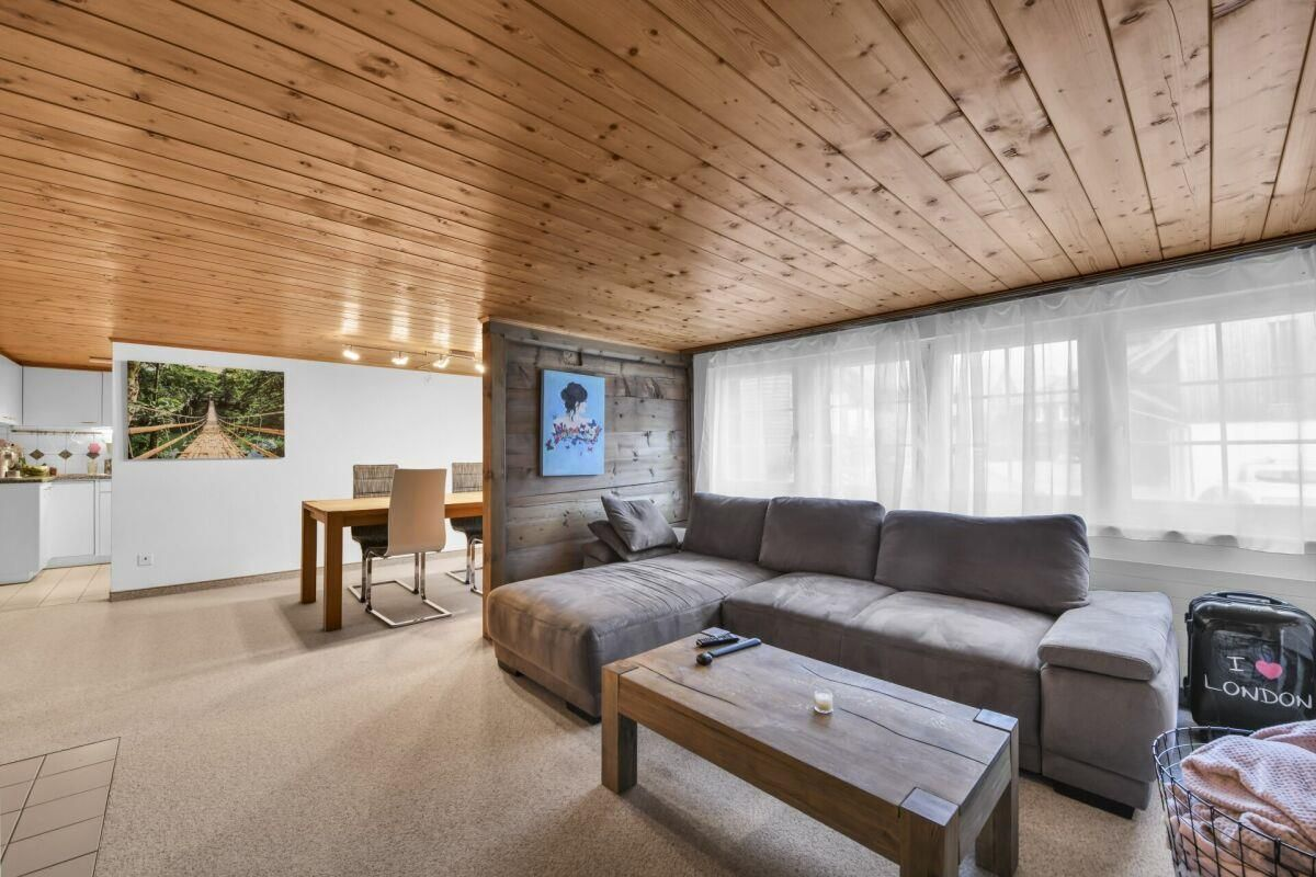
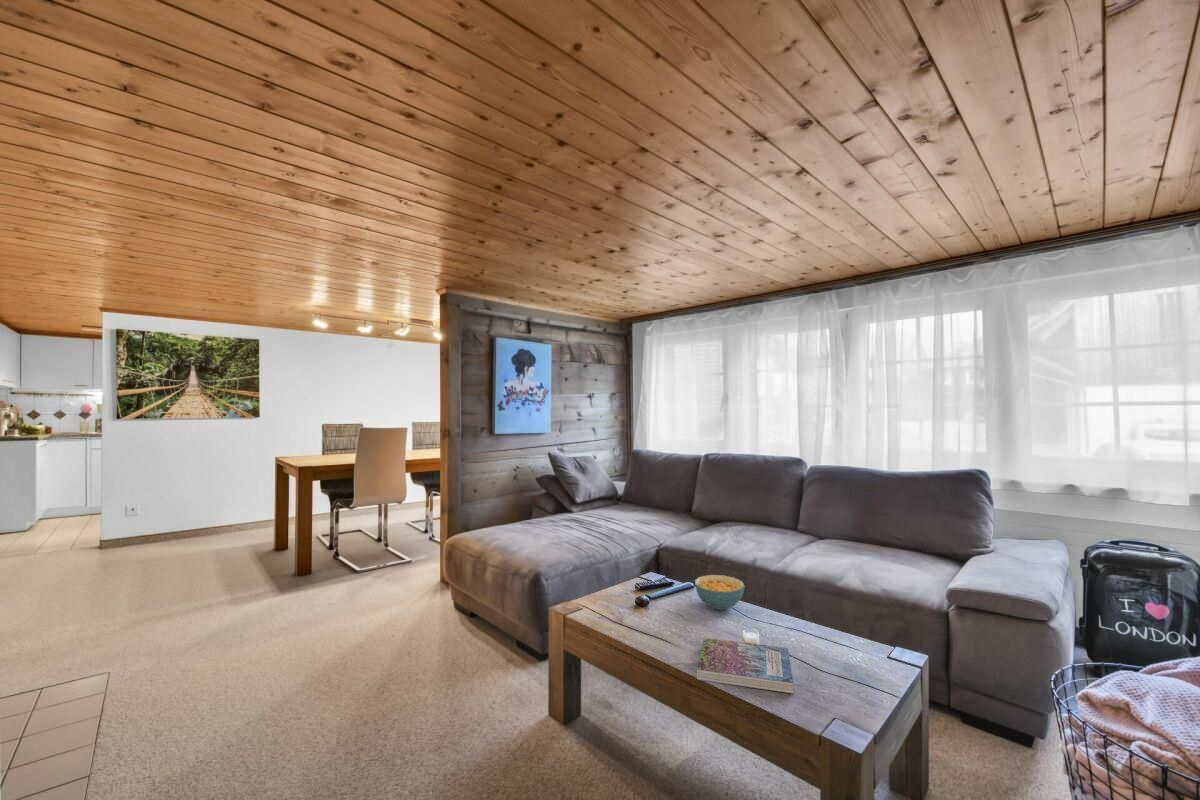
+ book [696,637,794,695]
+ cereal bowl [694,574,746,611]
